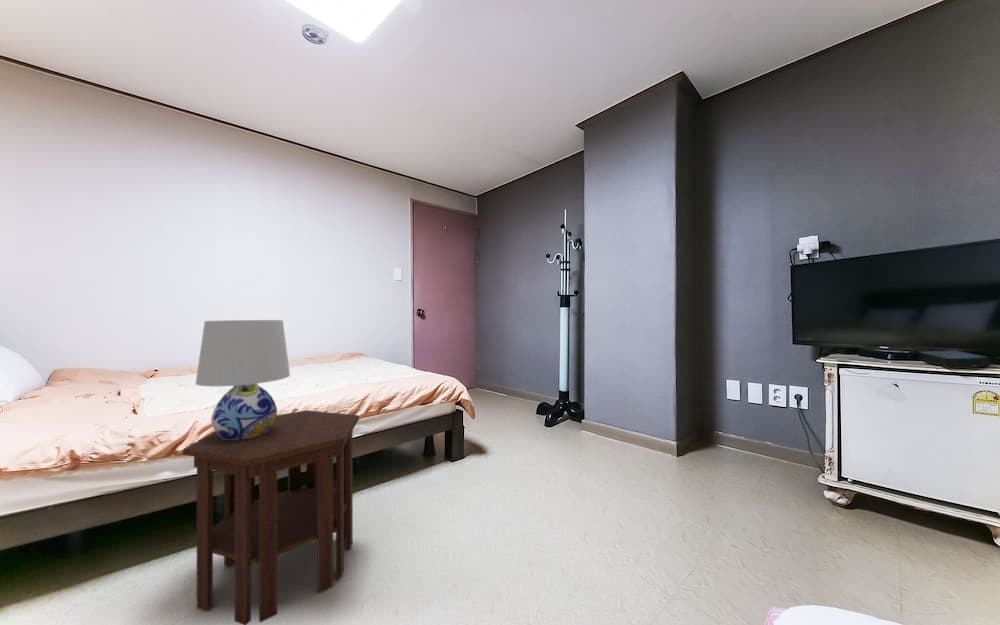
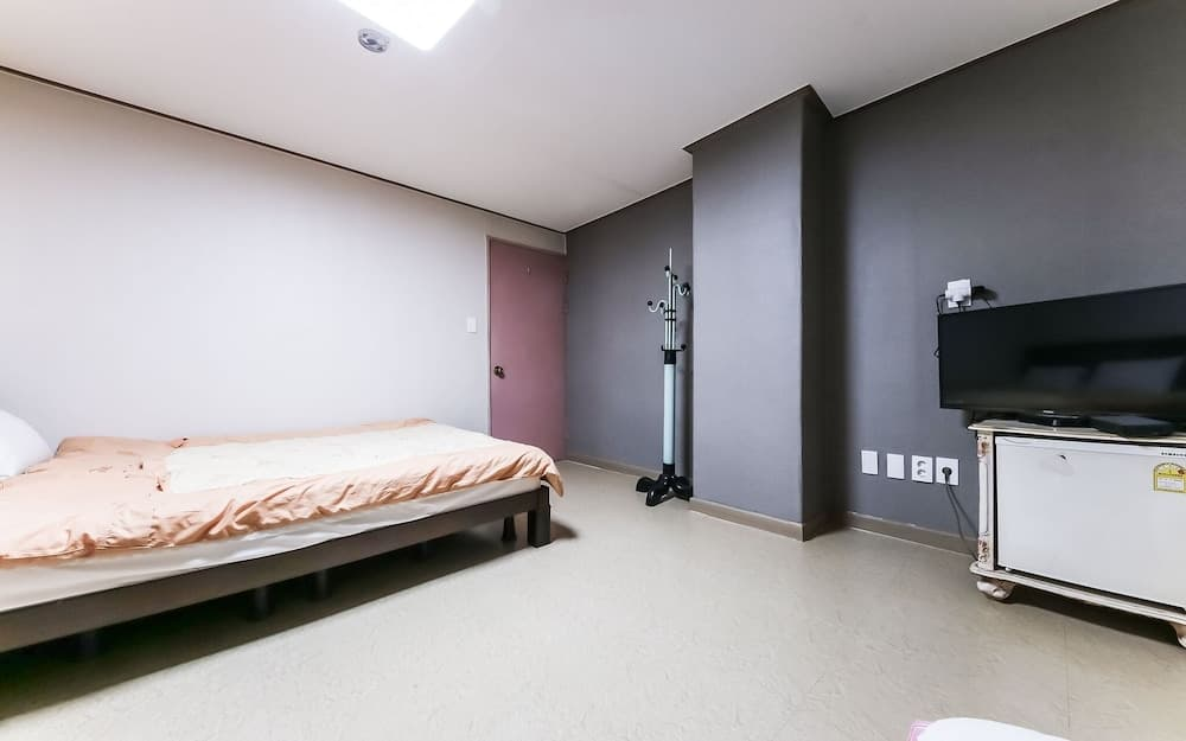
- side table [182,409,360,625]
- table lamp [195,319,291,440]
